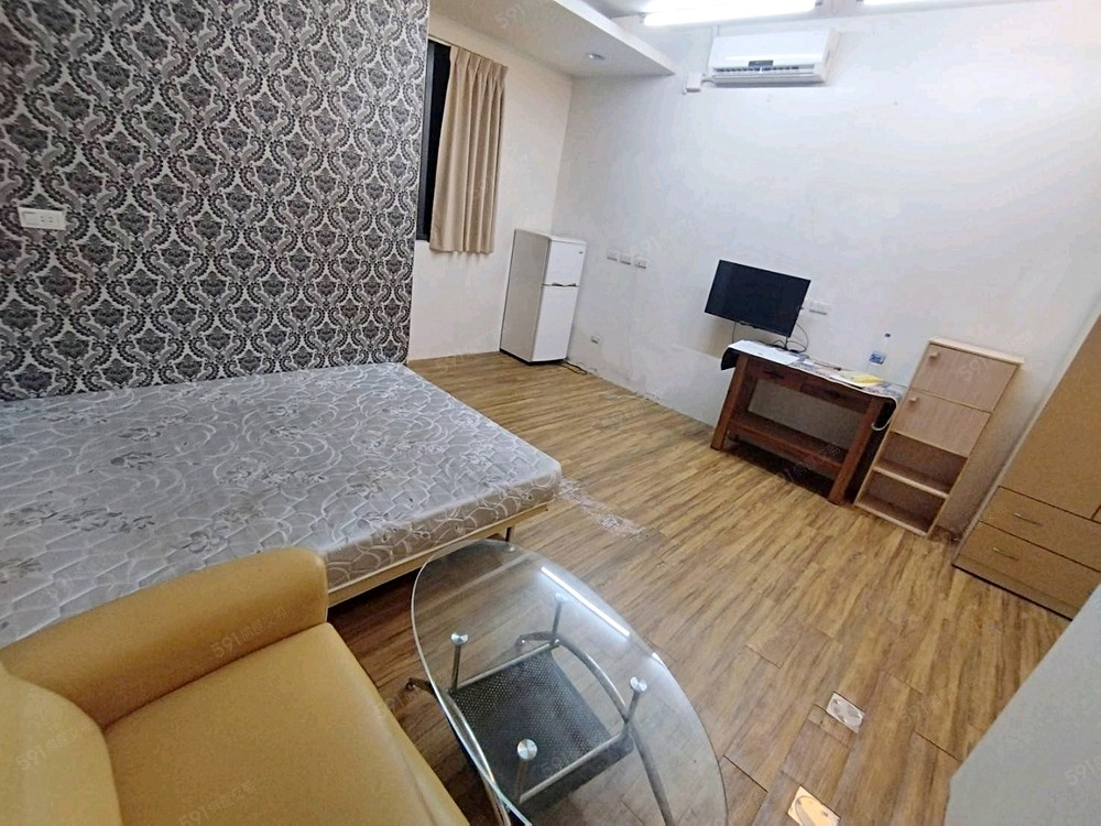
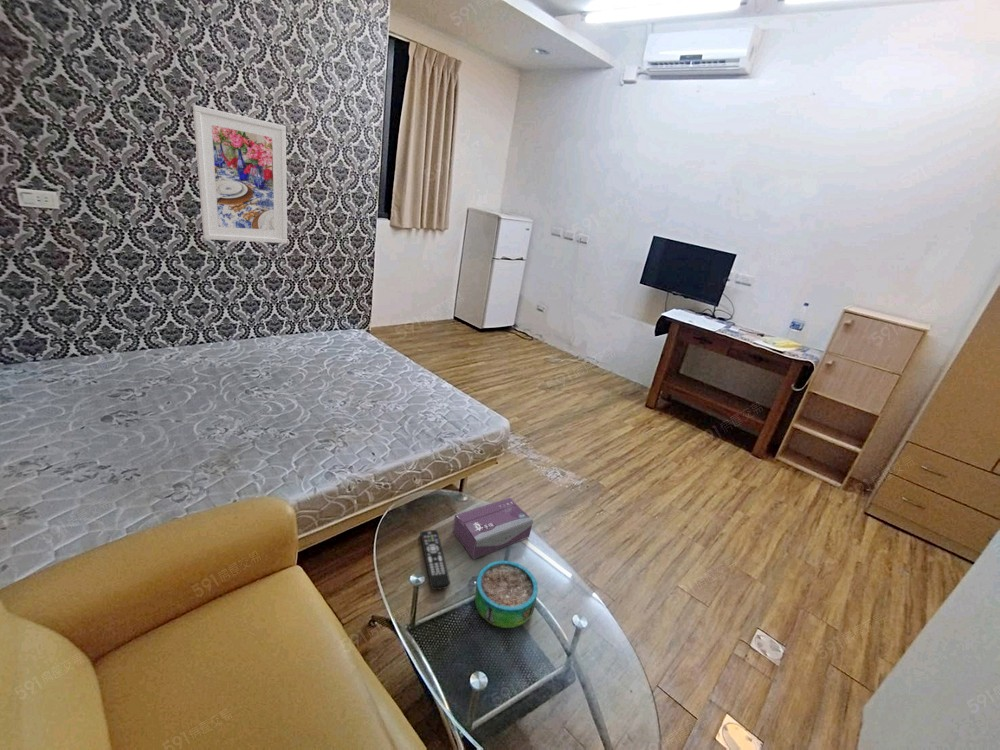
+ remote control [419,529,451,591]
+ tissue box [452,497,534,560]
+ decorative bowl [474,560,539,629]
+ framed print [192,104,288,244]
